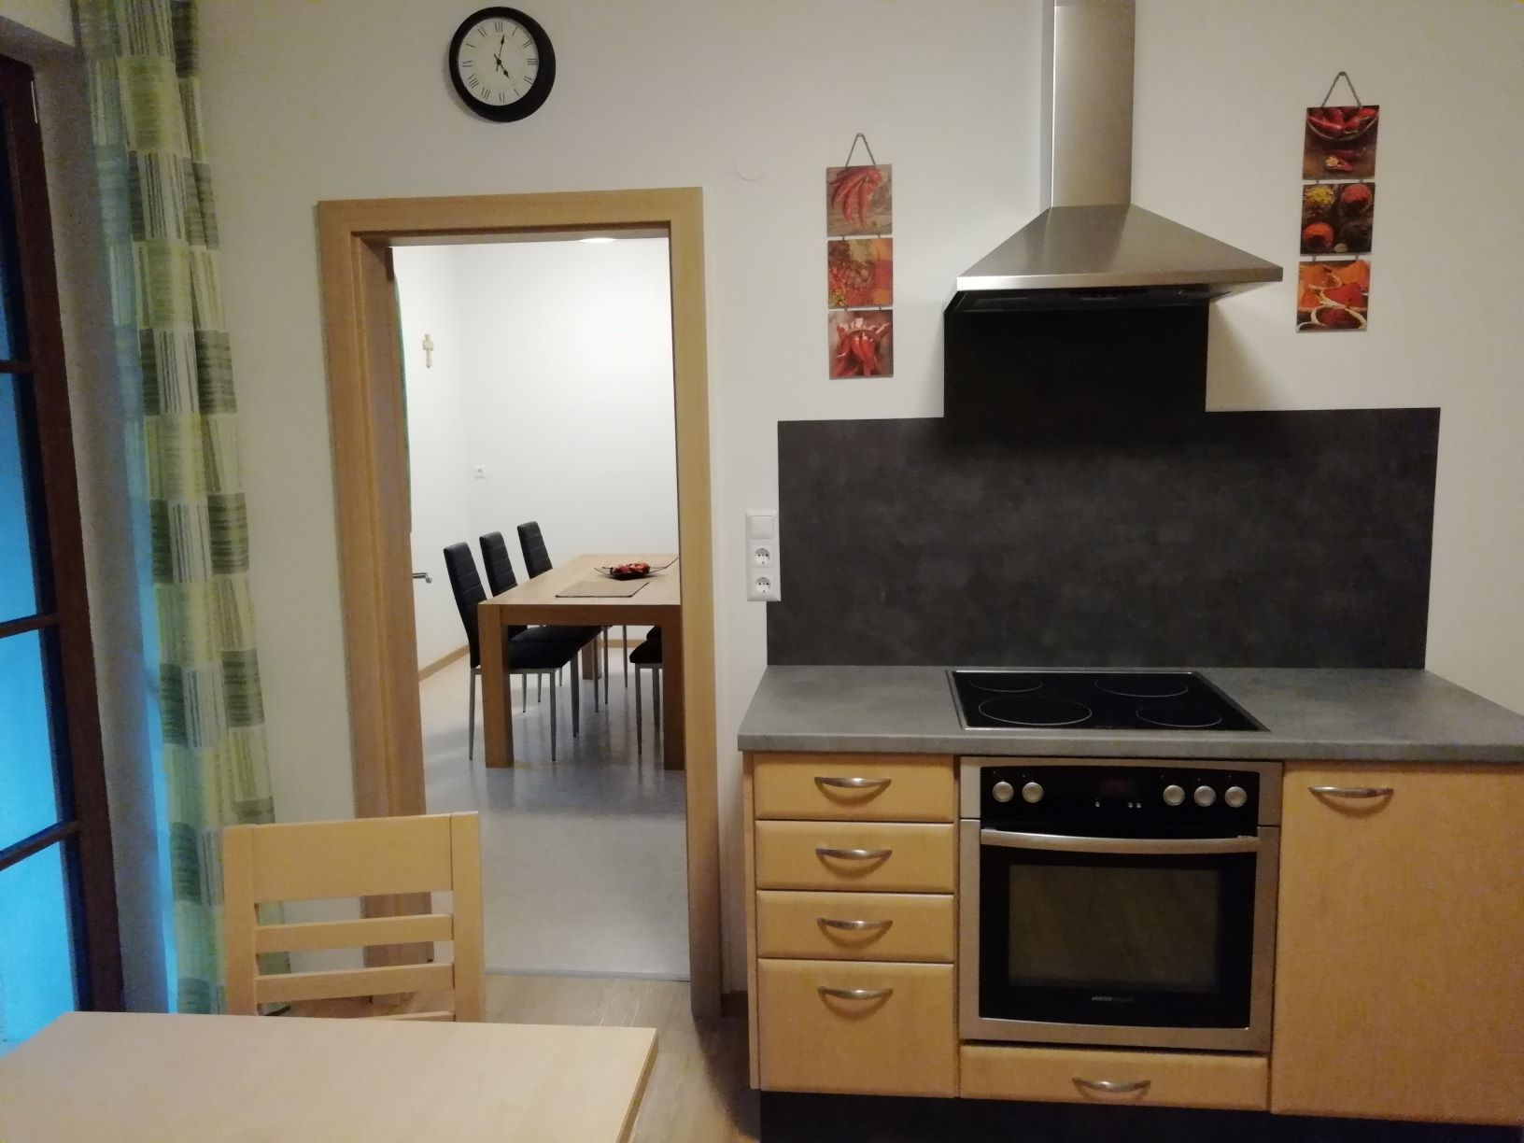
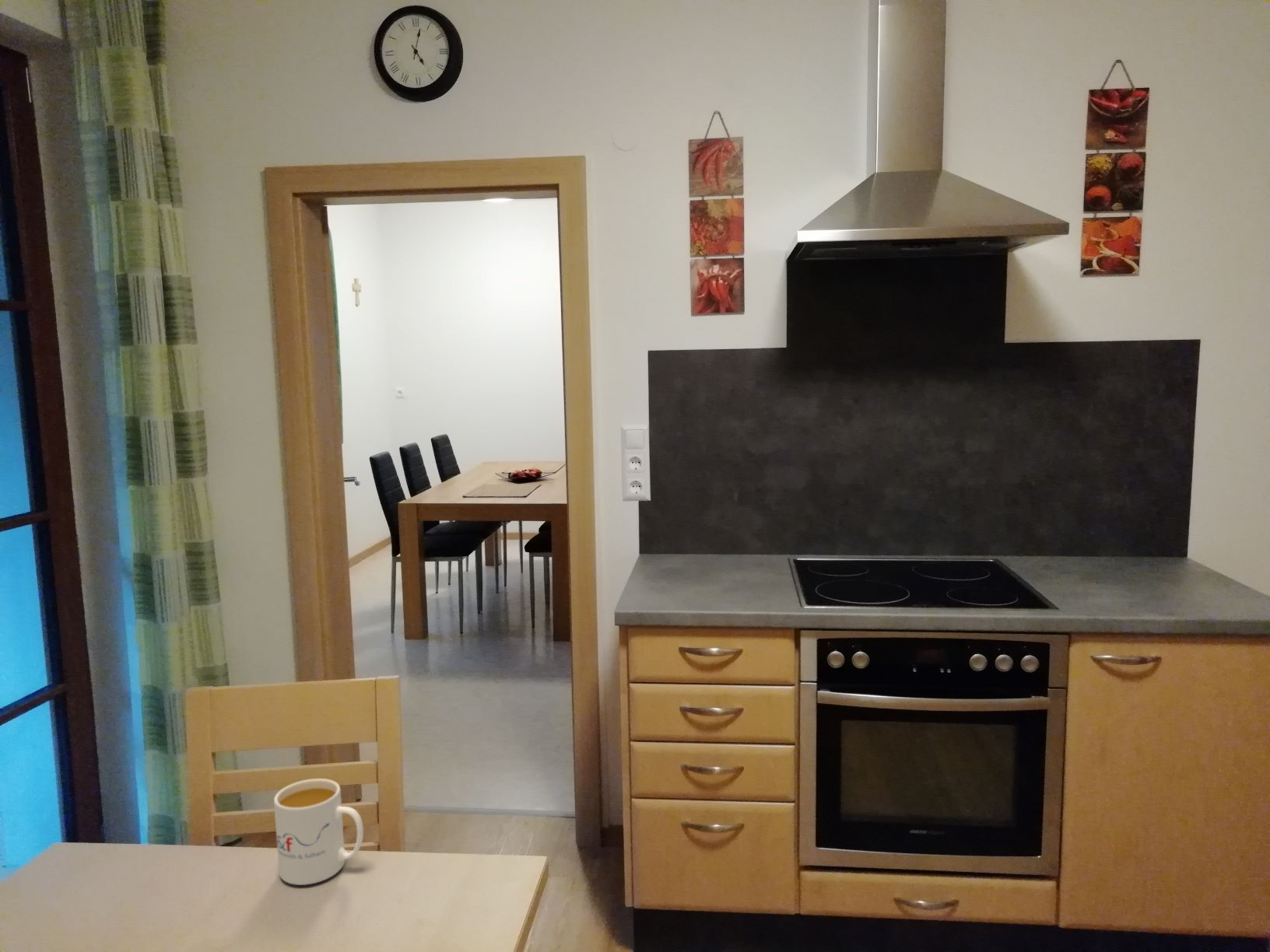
+ mug [273,778,364,886]
